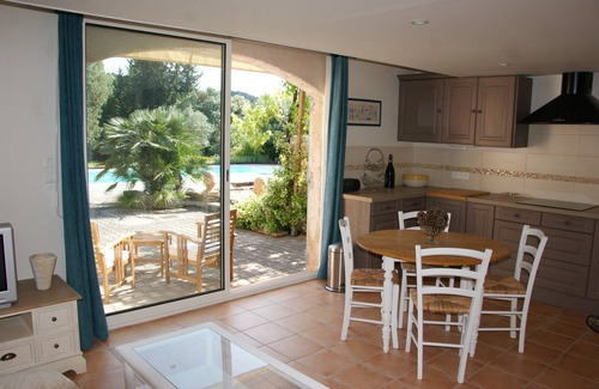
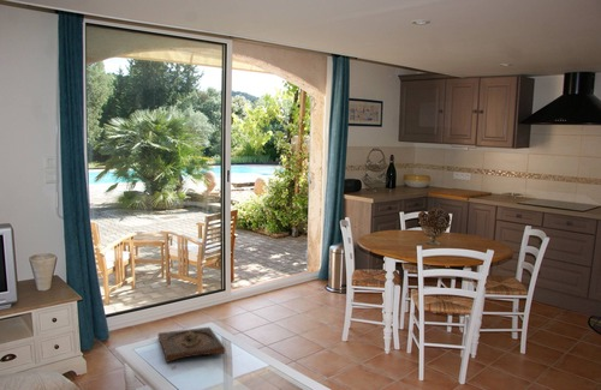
+ wooden tray [156,326,226,364]
